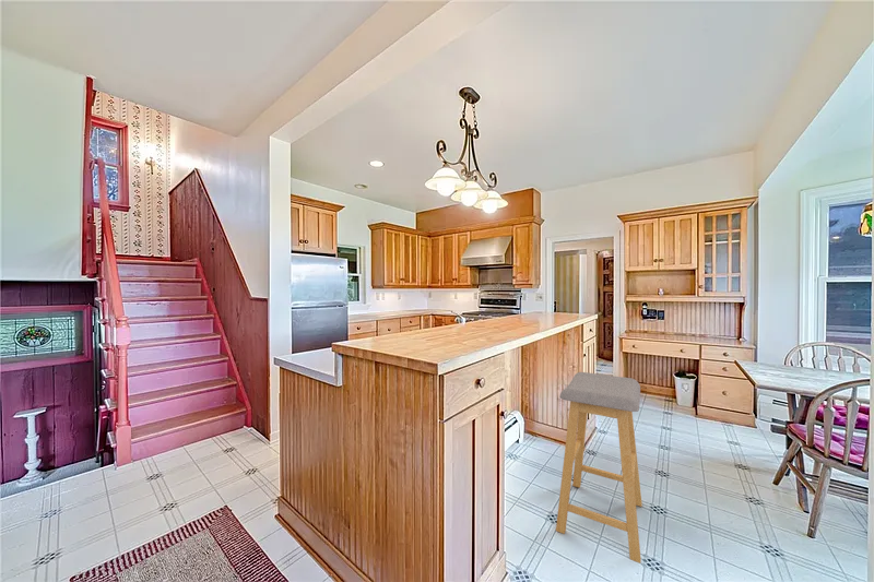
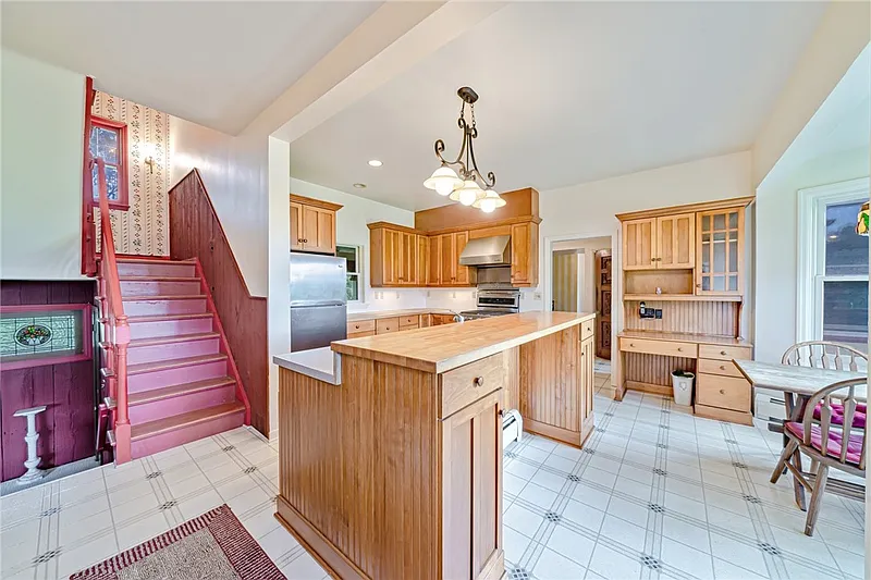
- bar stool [555,371,643,565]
